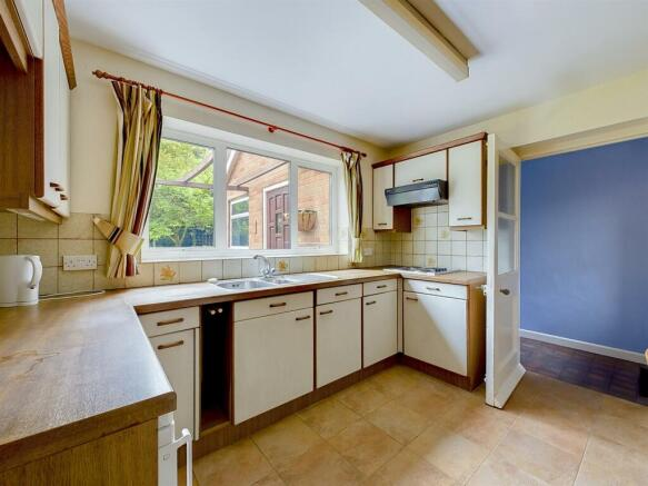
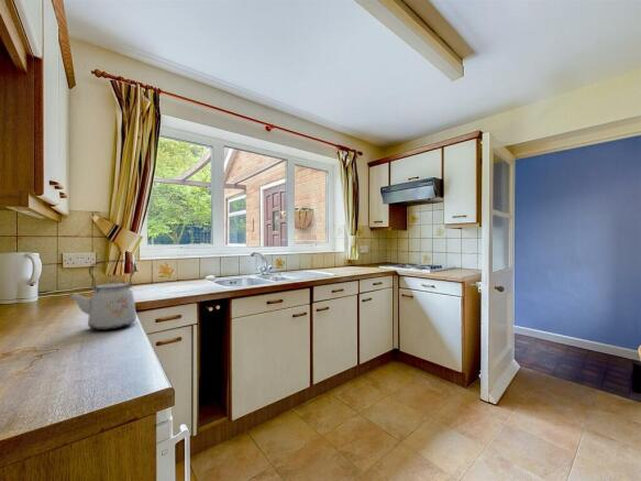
+ kettle [66,259,137,331]
